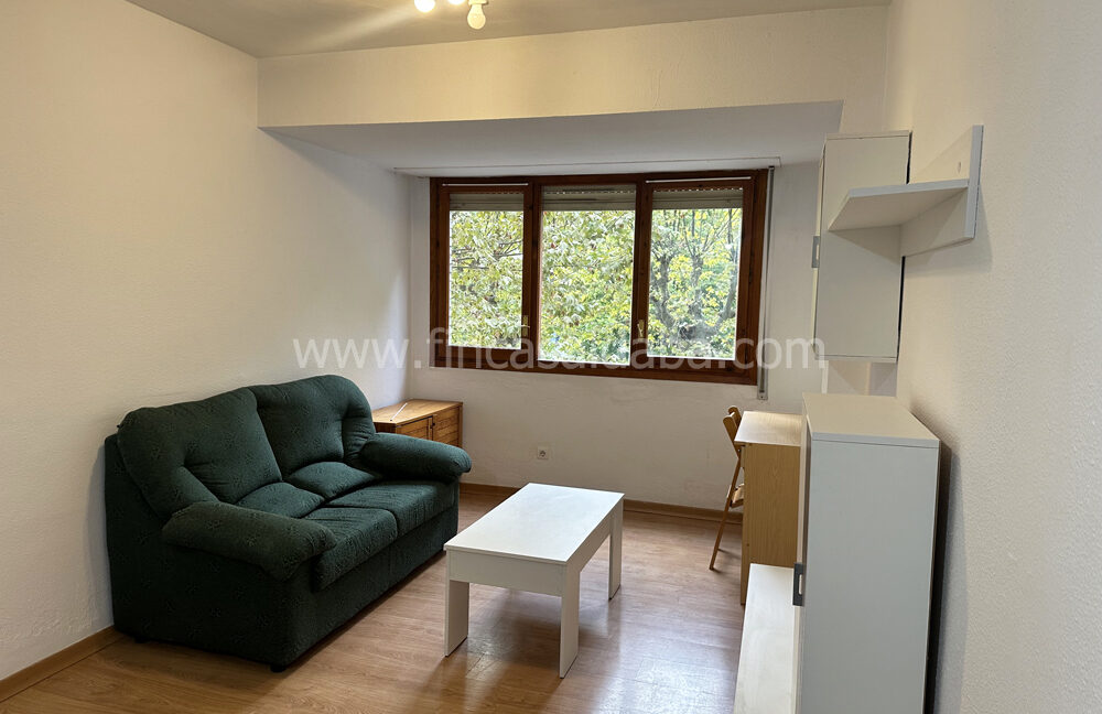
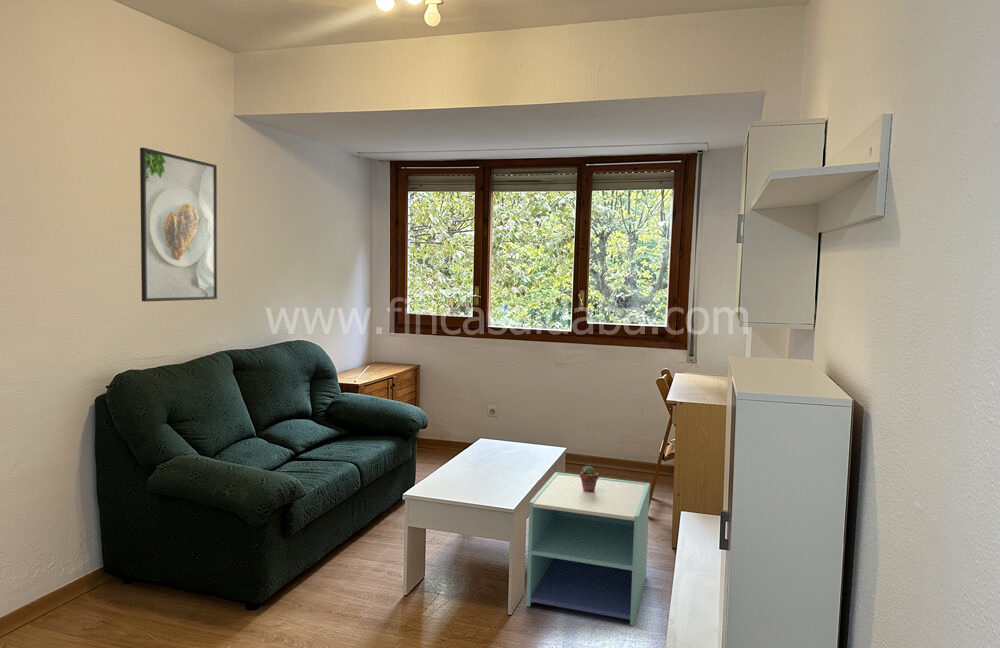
+ nightstand [525,471,651,627]
+ potted succulent [579,465,600,492]
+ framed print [139,147,218,303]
